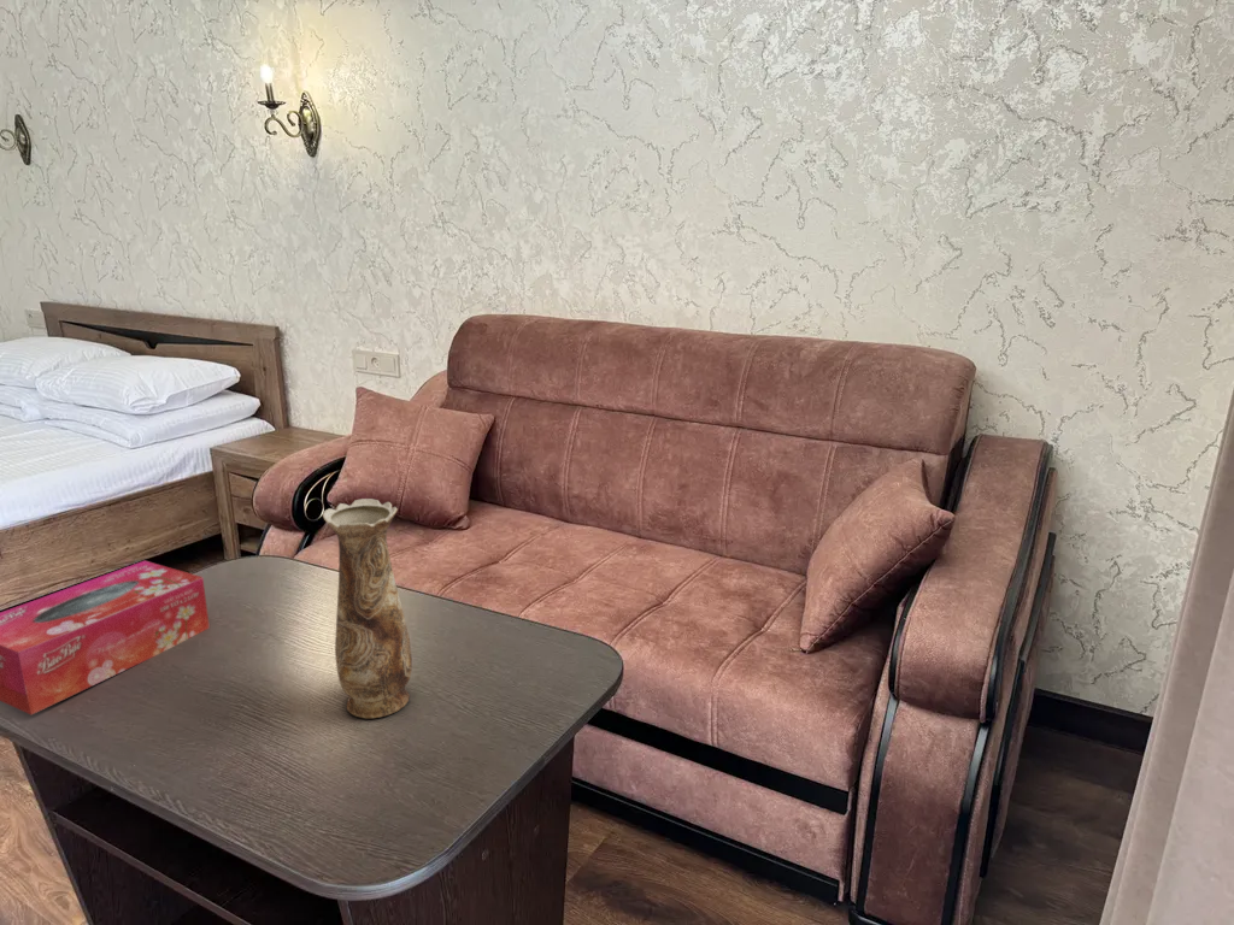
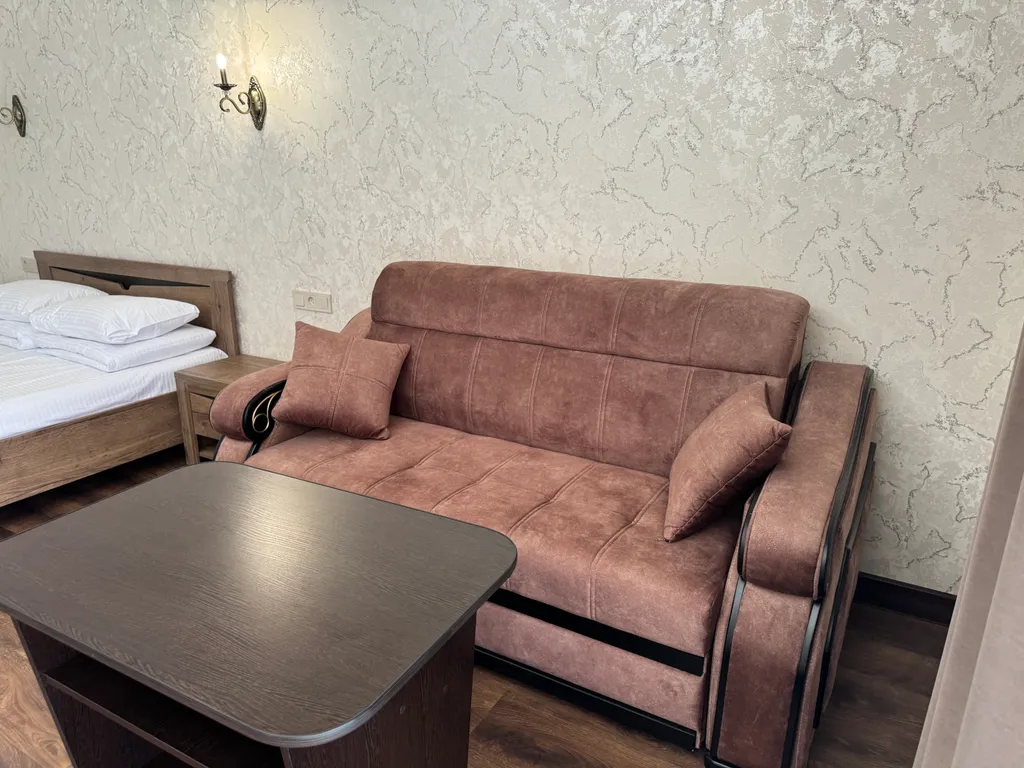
- tissue box [0,560,211,715]
- vase [322,497,413,719]
